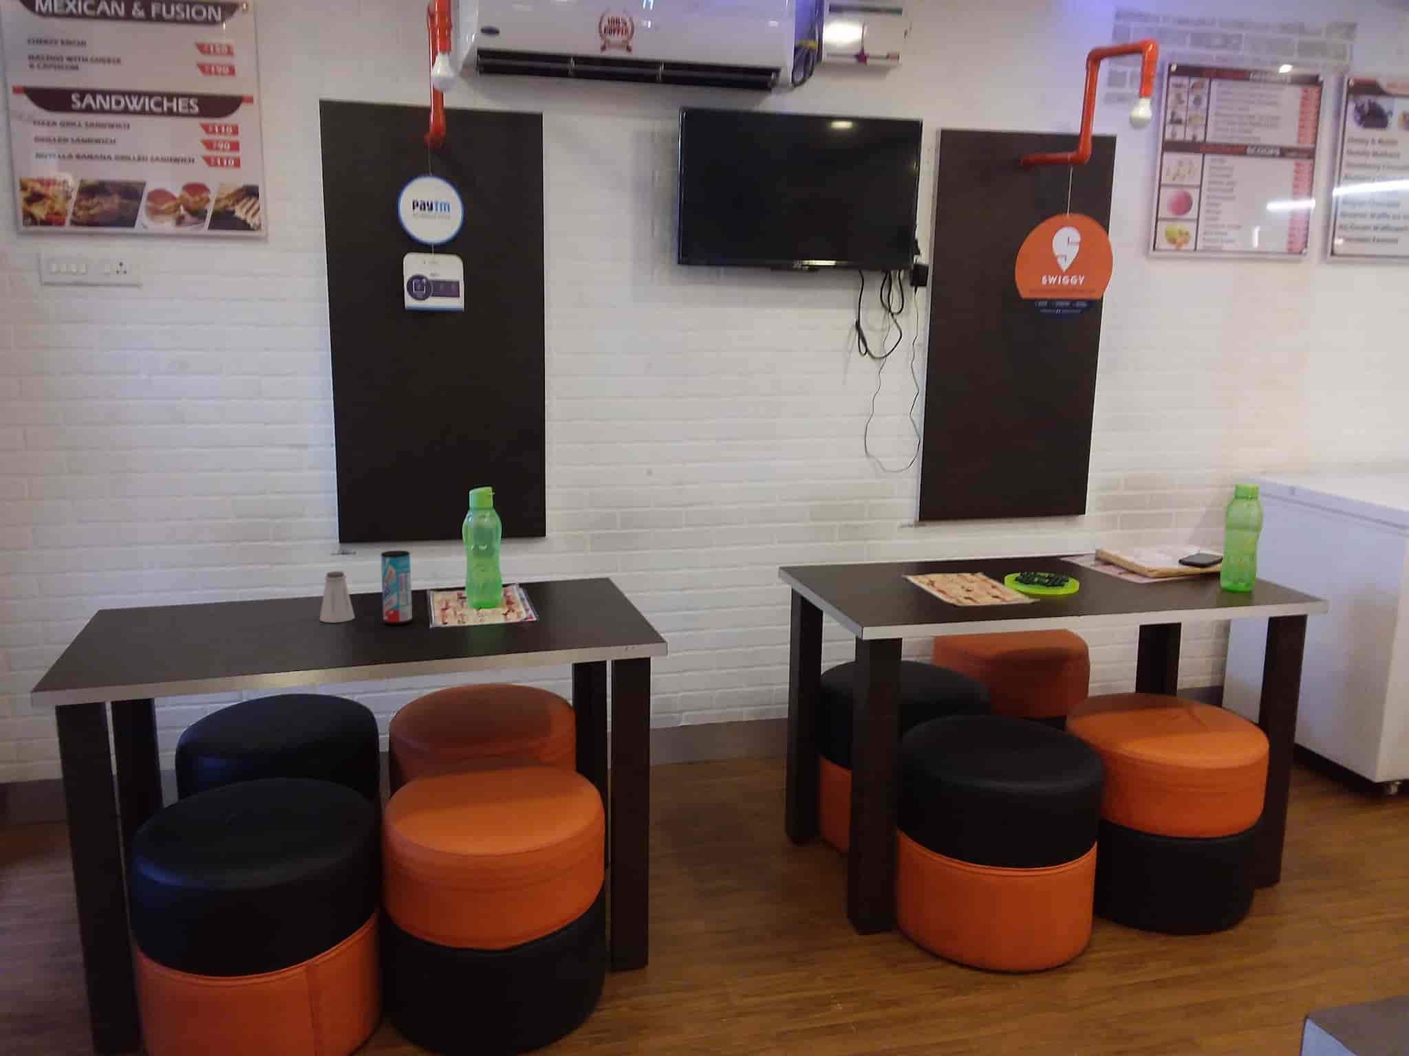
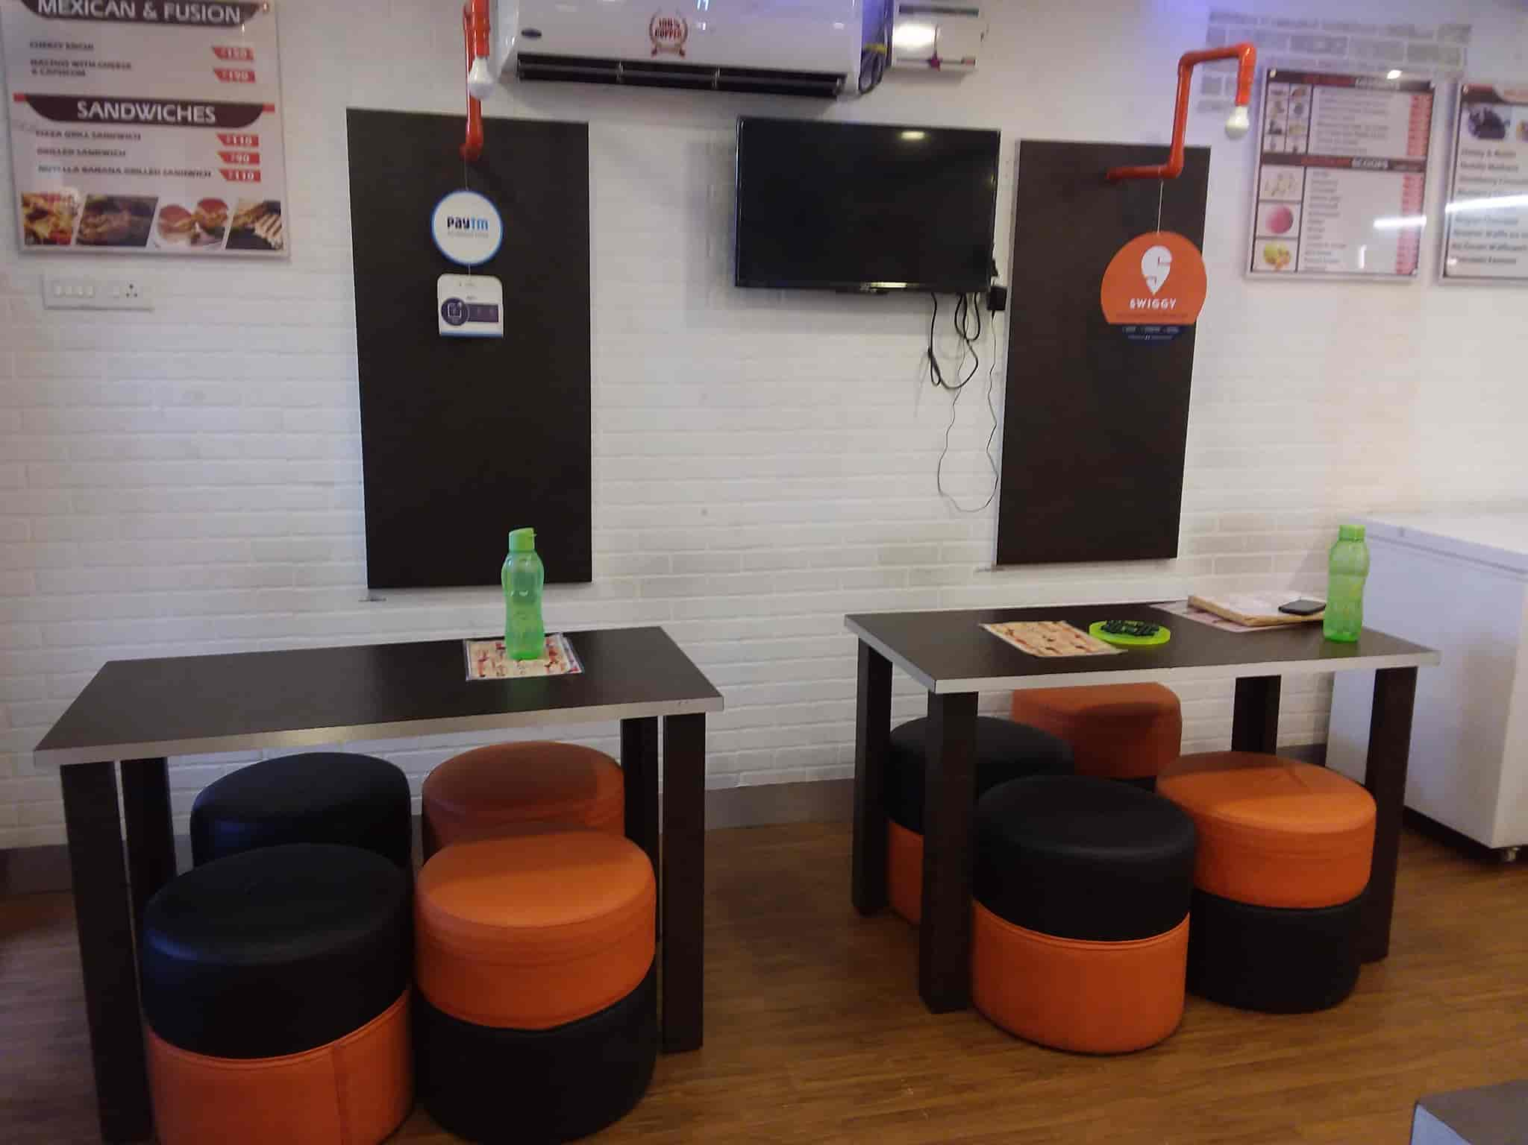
- beverage can [381,550,413,626]
- saltshaker [320,570,356,623]
